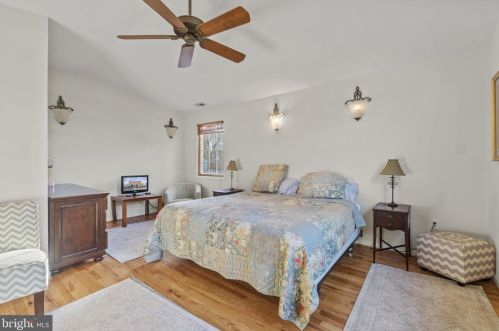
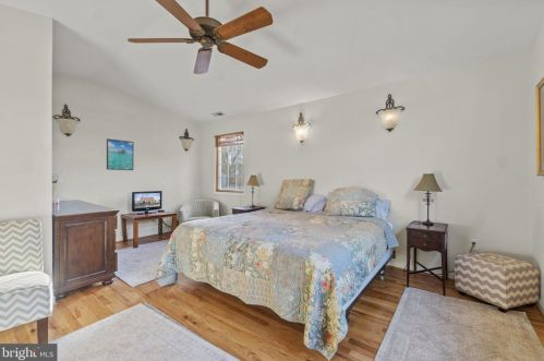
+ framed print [106,137,134,171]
